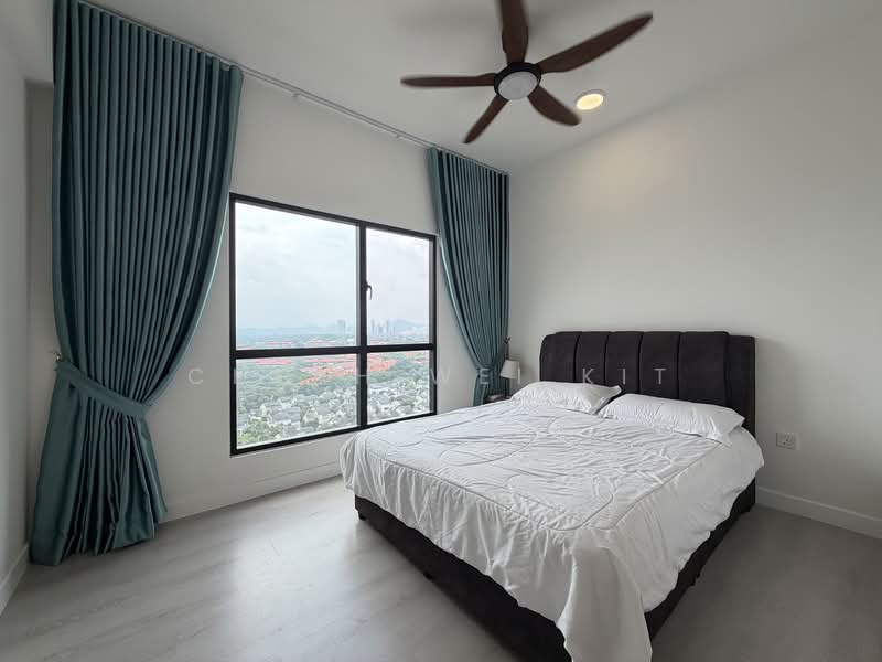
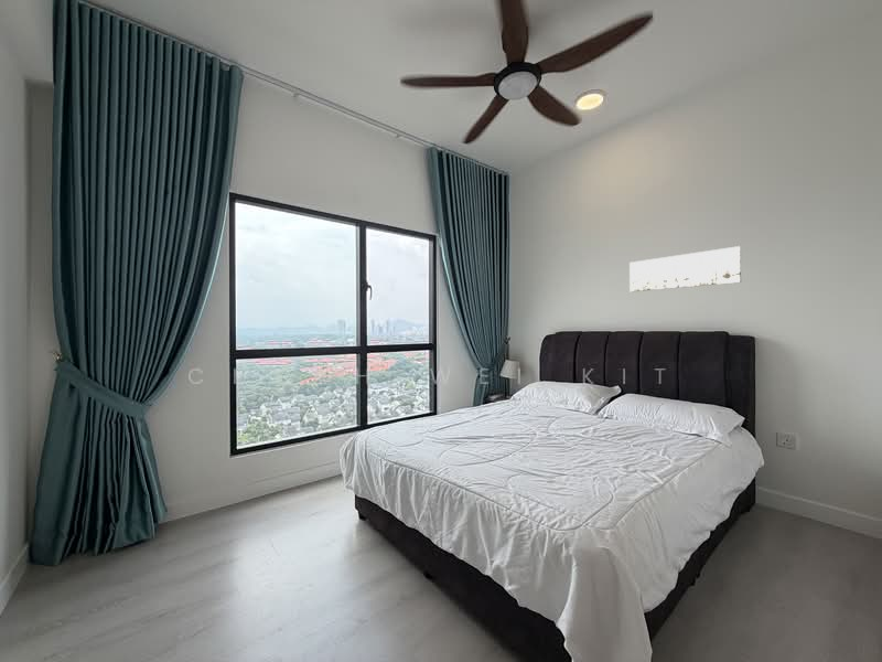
+ wall art [628,245,742,292]
